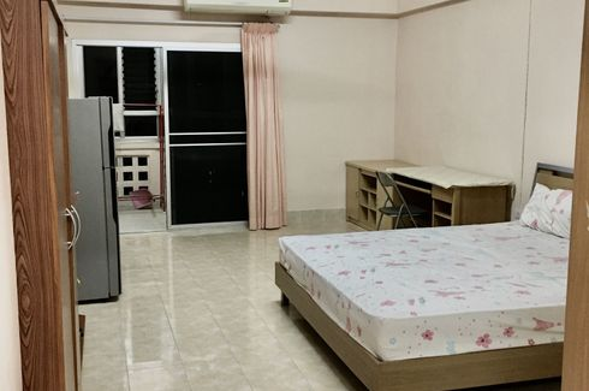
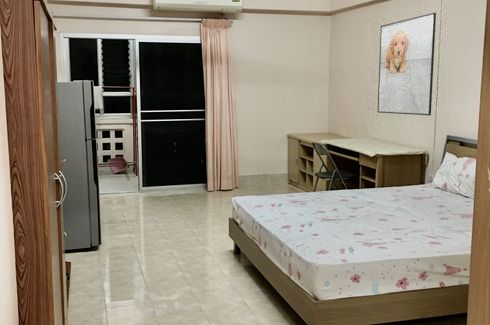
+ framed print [377,12,437,116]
